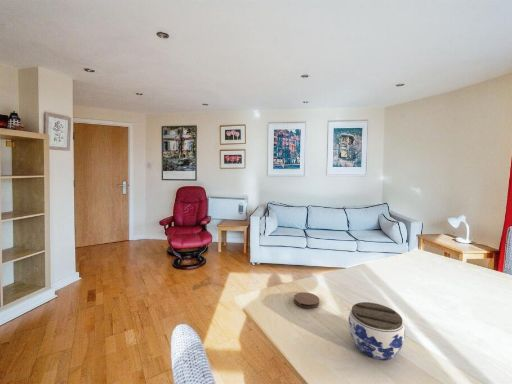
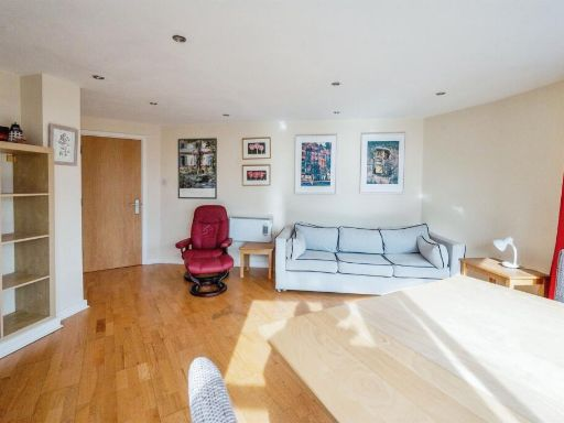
- jar [348,301,406,361]
- coaster [293,291,320,309]
